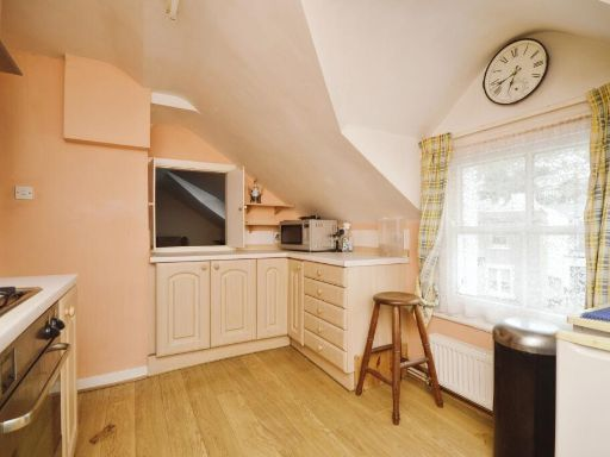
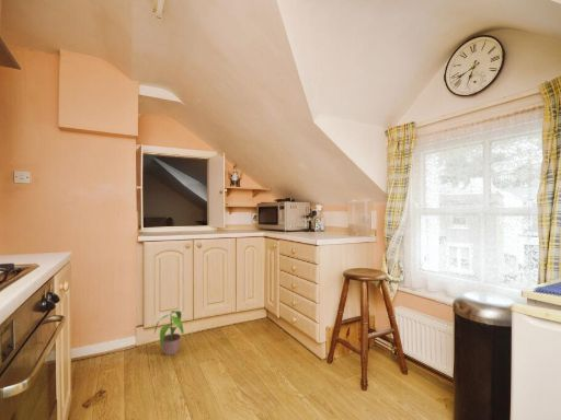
+ potted plant [153,310,184,357]
